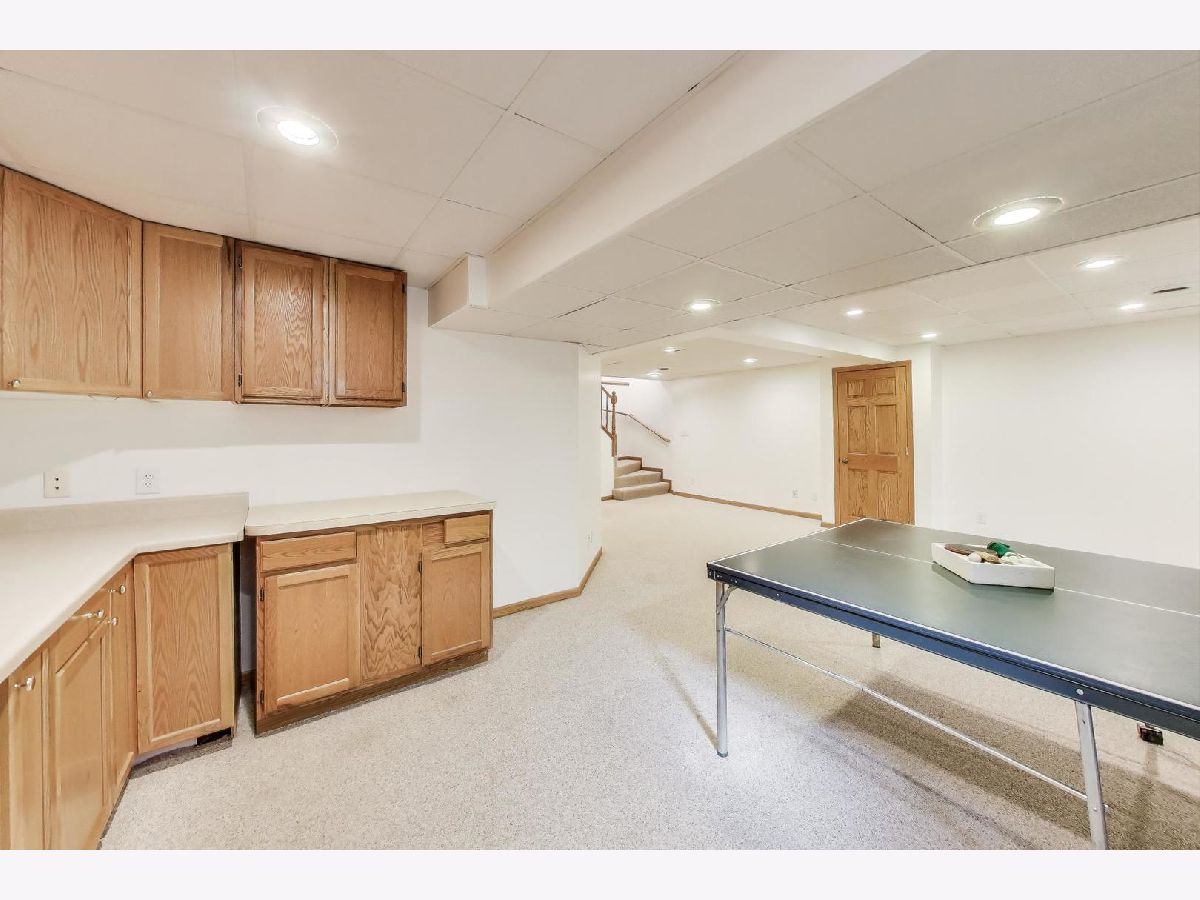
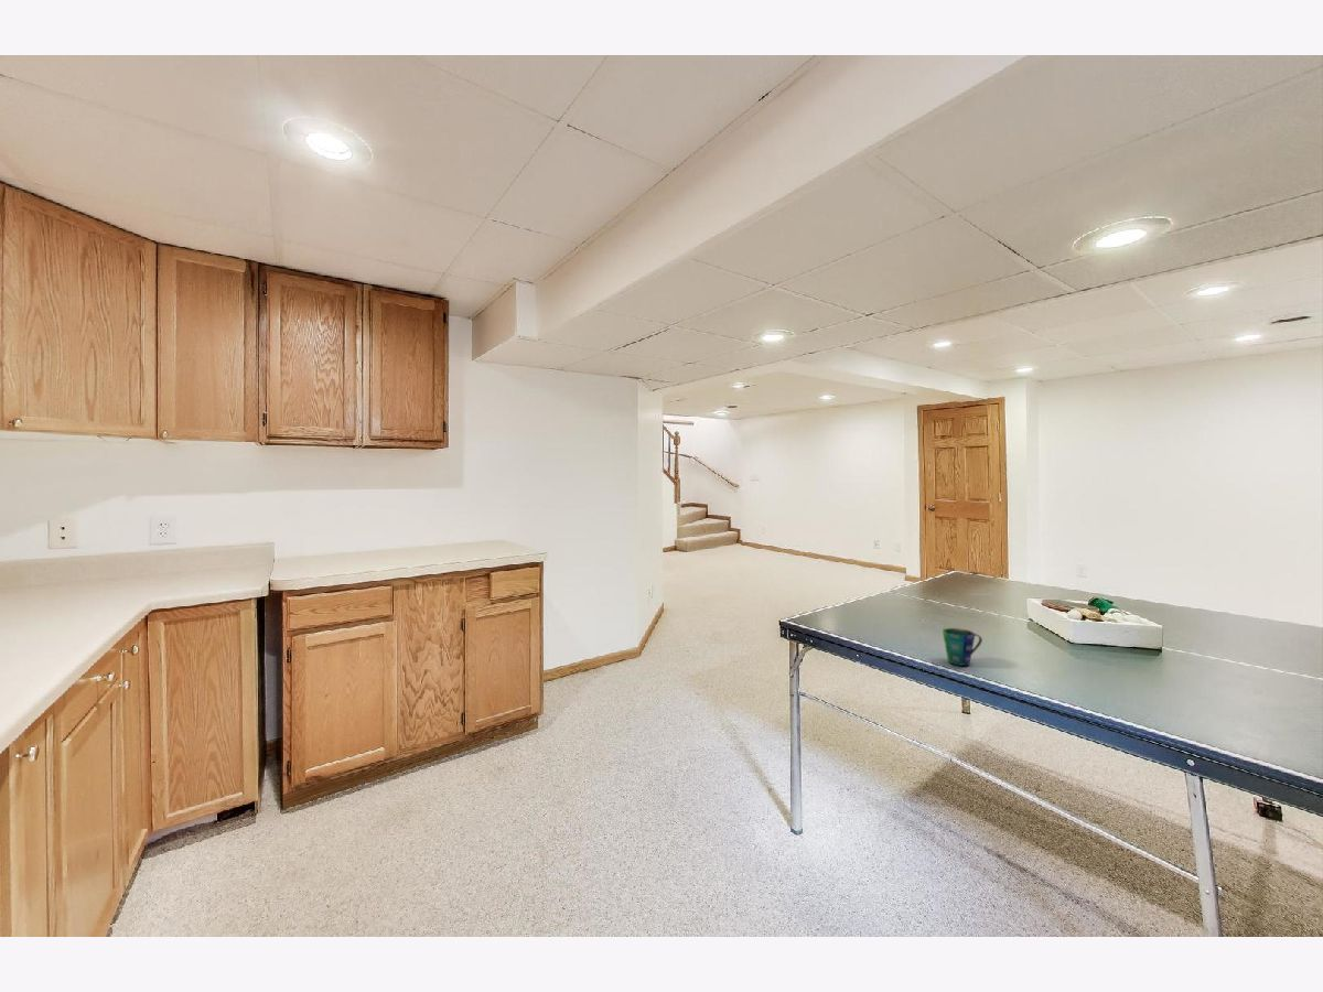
+ cup [942,627,983,667]
